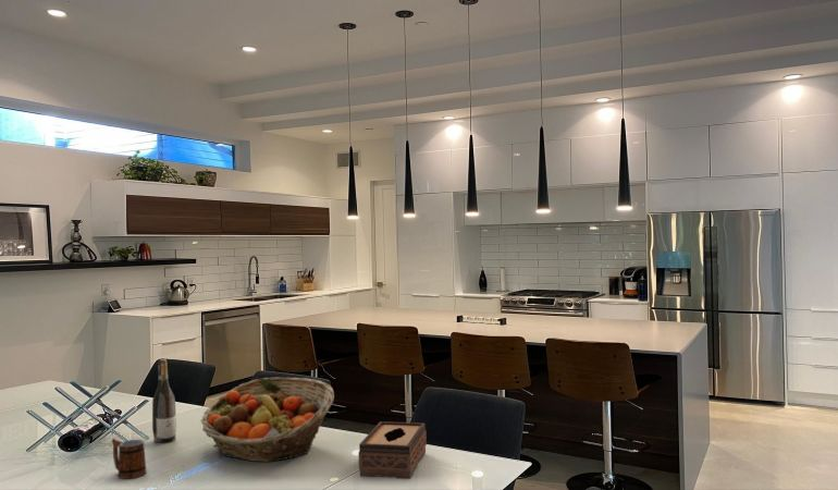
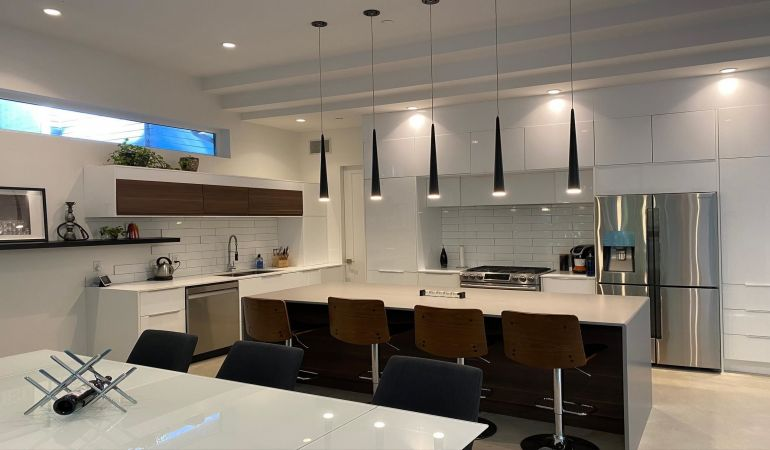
- mug [111,438,147,480]
- fruit basket [200,377,335,463]
- tissue box [358,420,428,480]
- wine bottle [151,358,177,444]
